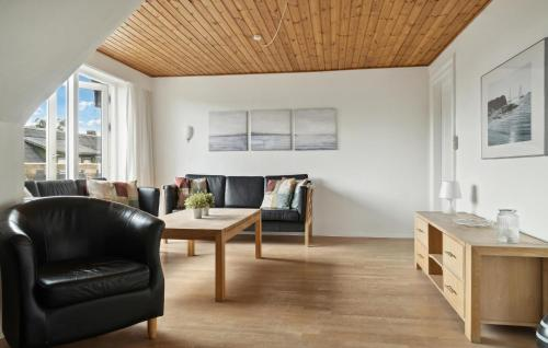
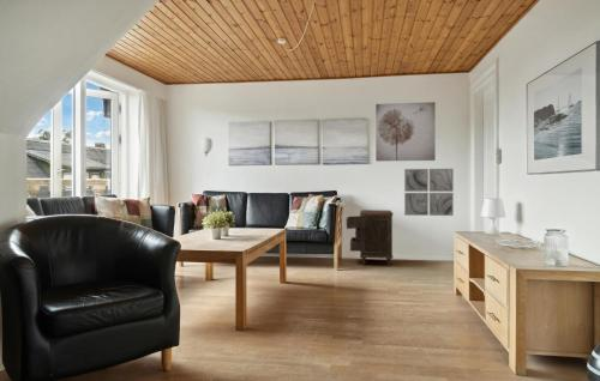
+ wall art [403,168,455,217]
+ nightstand [346,208,395,267]
+ wall art [374,101,437,162]
